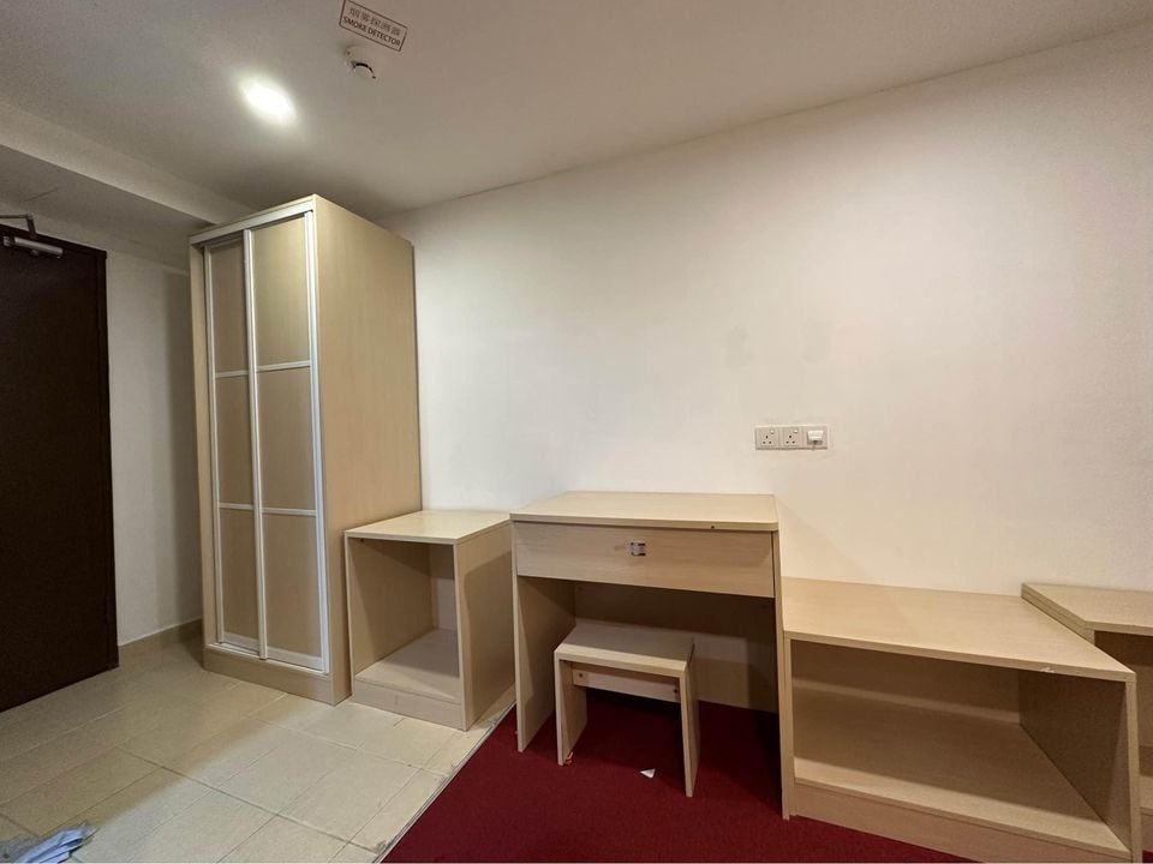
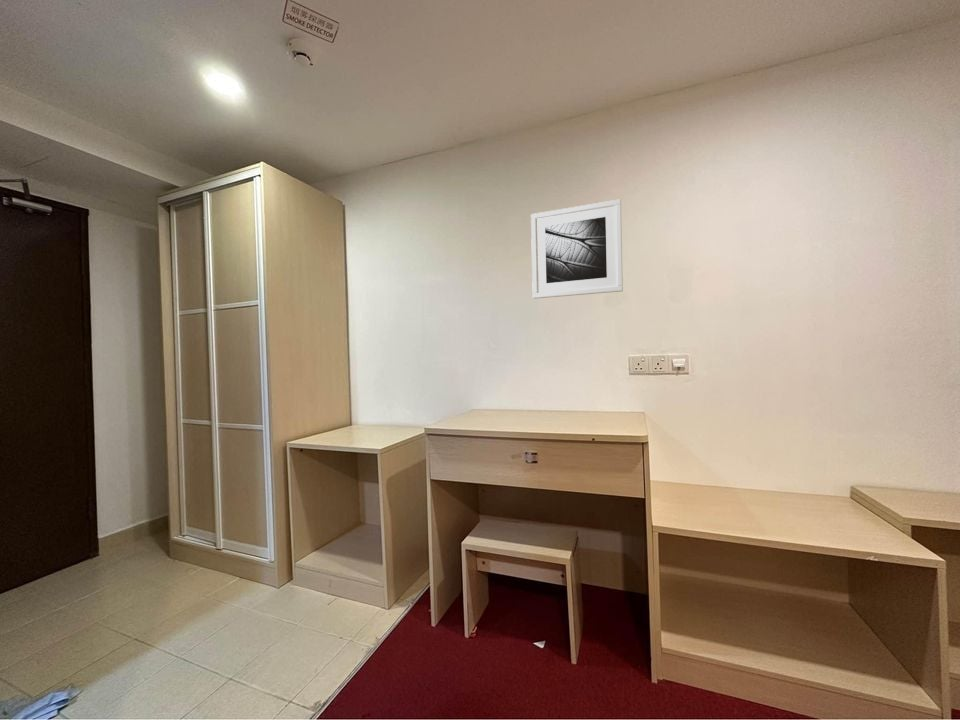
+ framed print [530,198,624,300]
